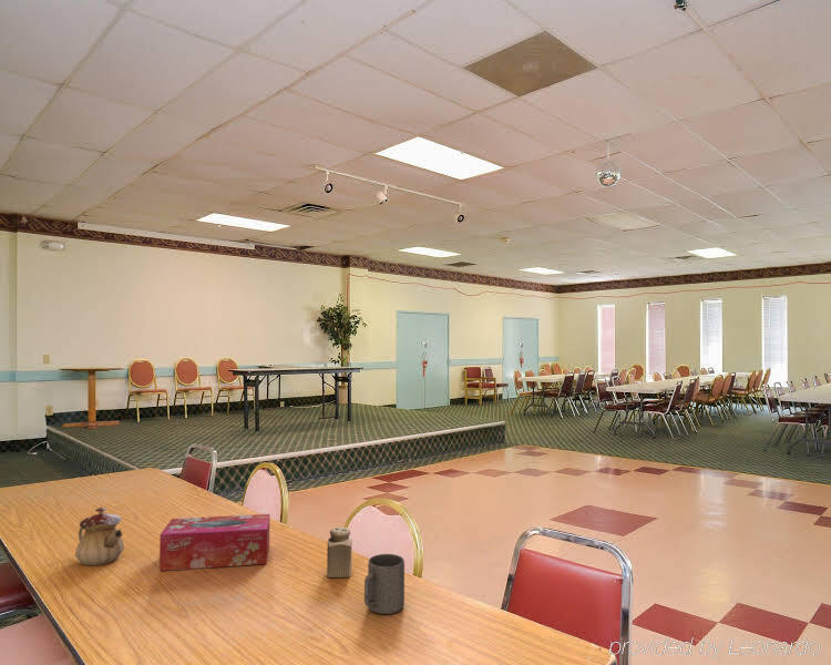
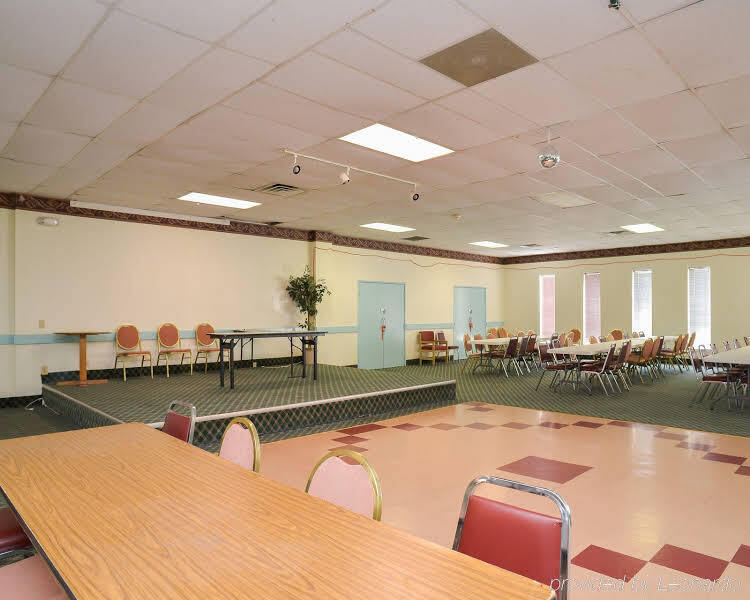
- mug [363,553,406,615]
- salt shaker [326,526,353,579]
- teapot [74,507,125,566]
- tissue box [158,513,270,572]
